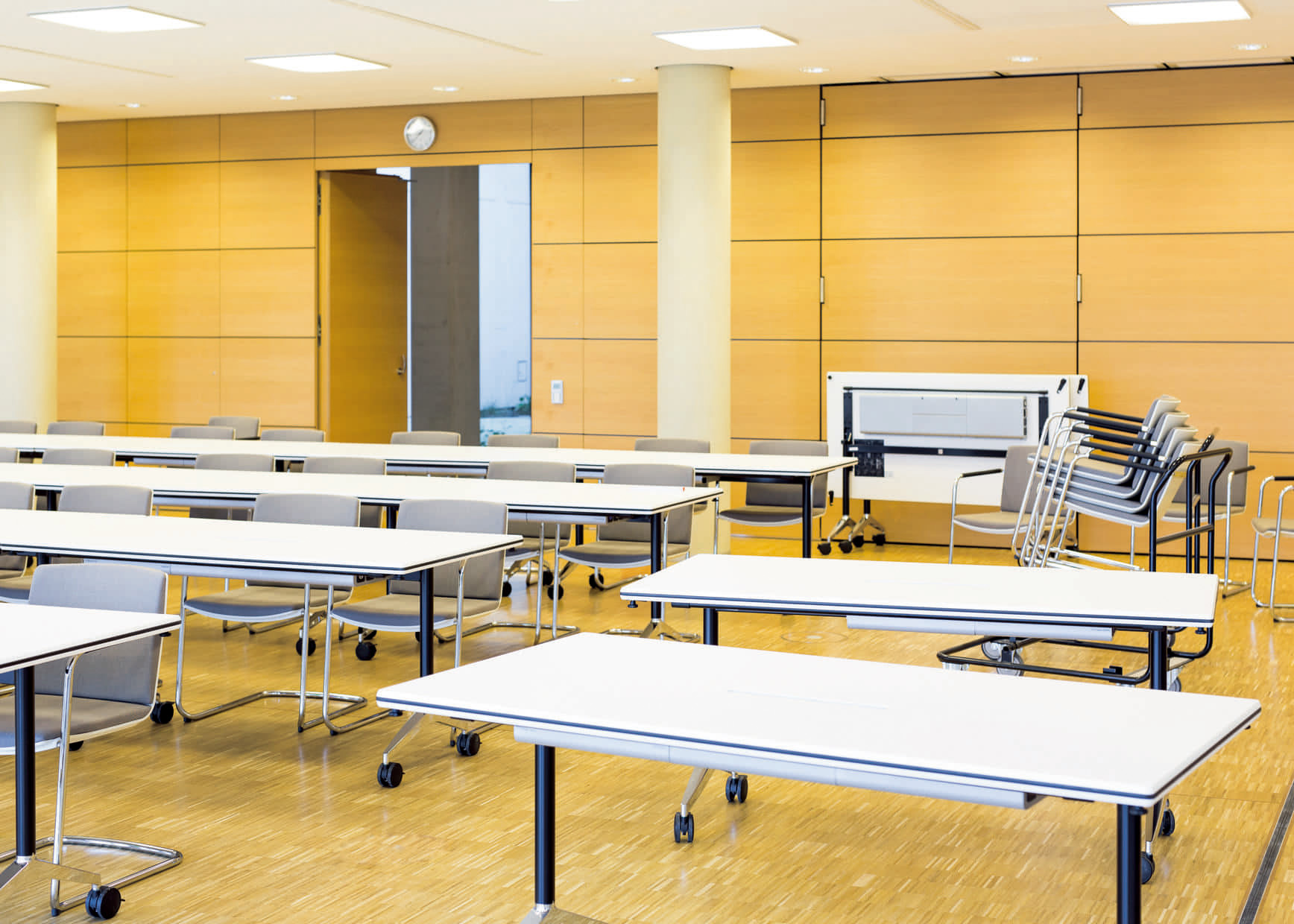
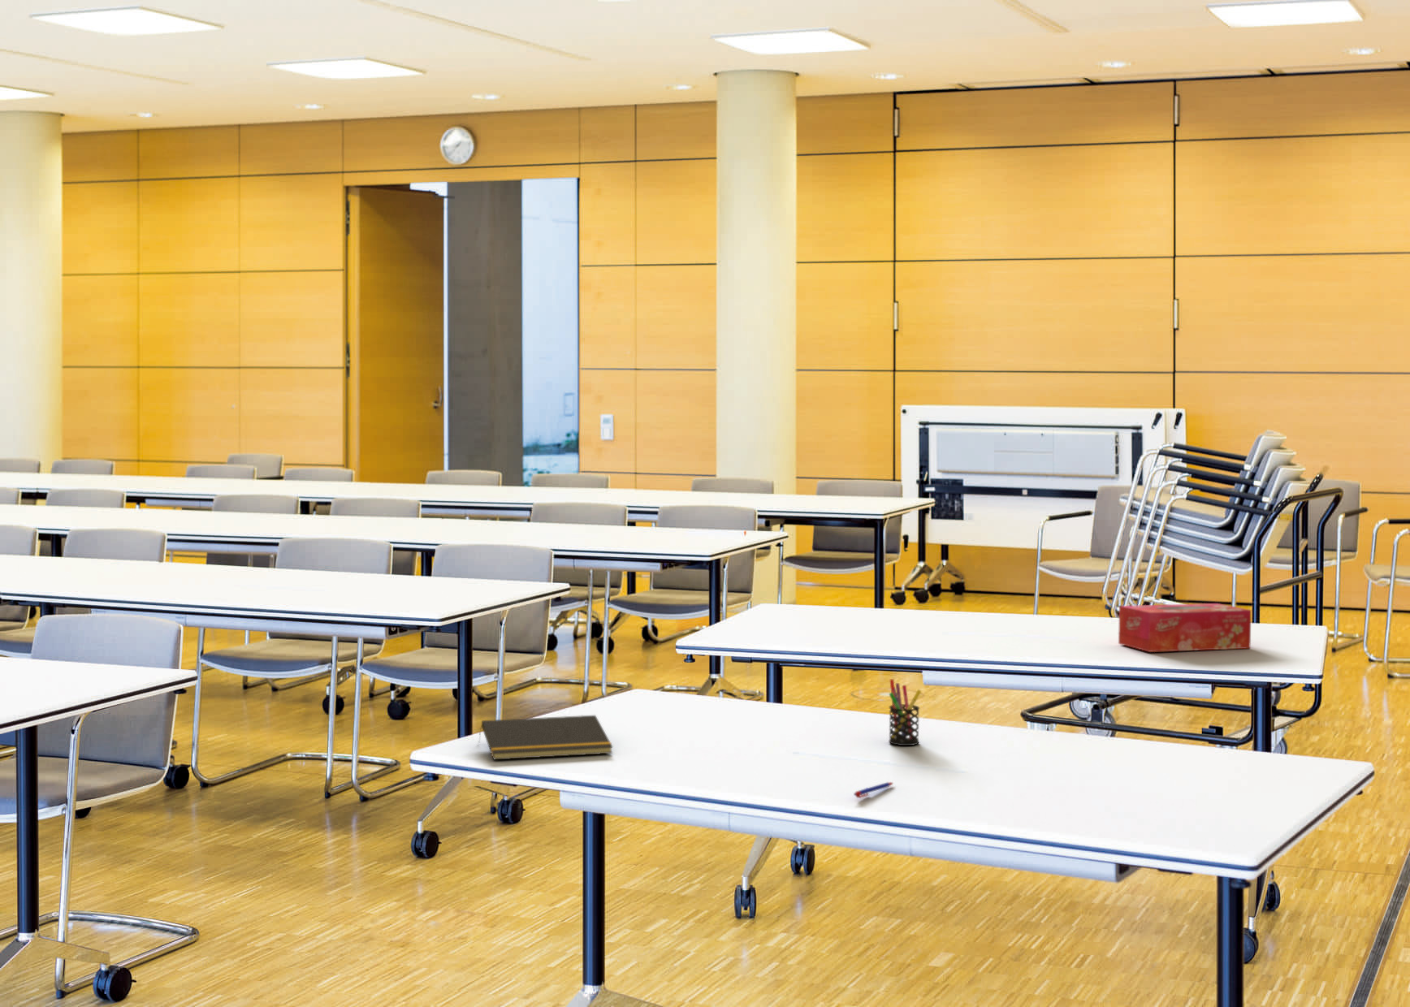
+ notepad [477,715,613,761]
+ pen [853,781,895,799]
+ tissue box [1118,603,1252,653]
+ pen holder [888,678,922,747]
